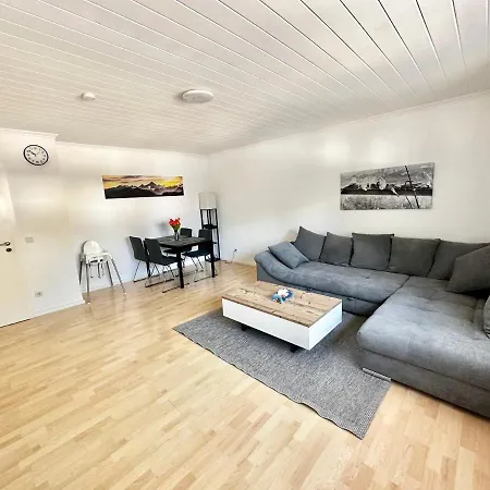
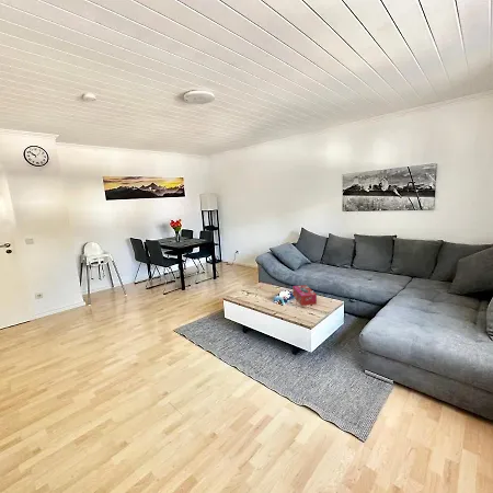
+ tissue box [291,284,318,307]
